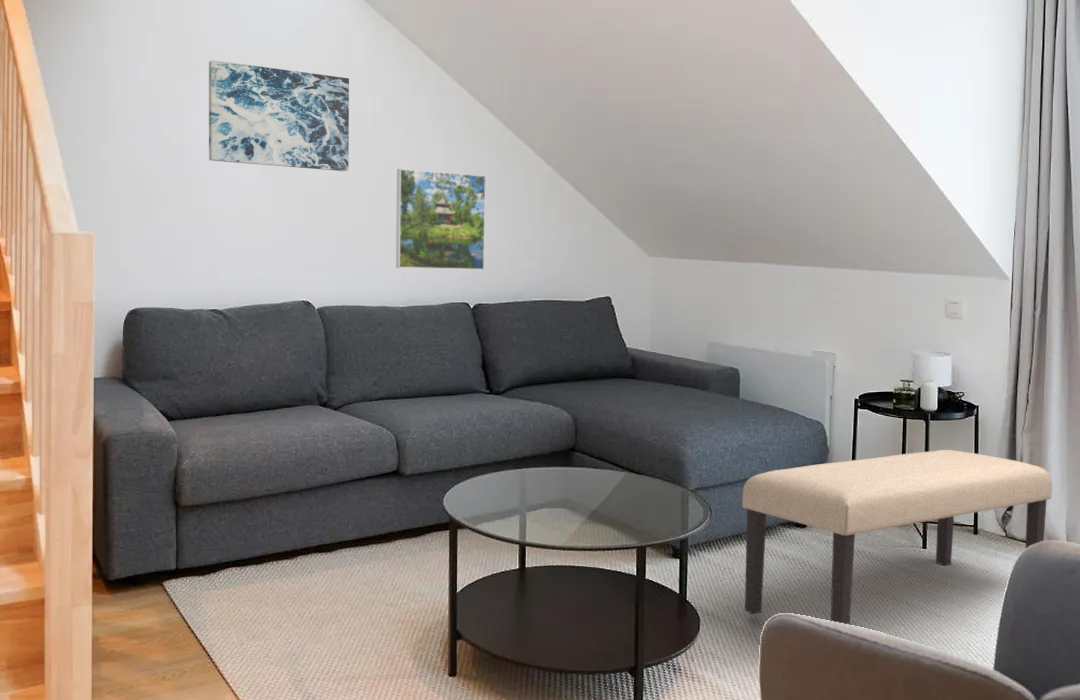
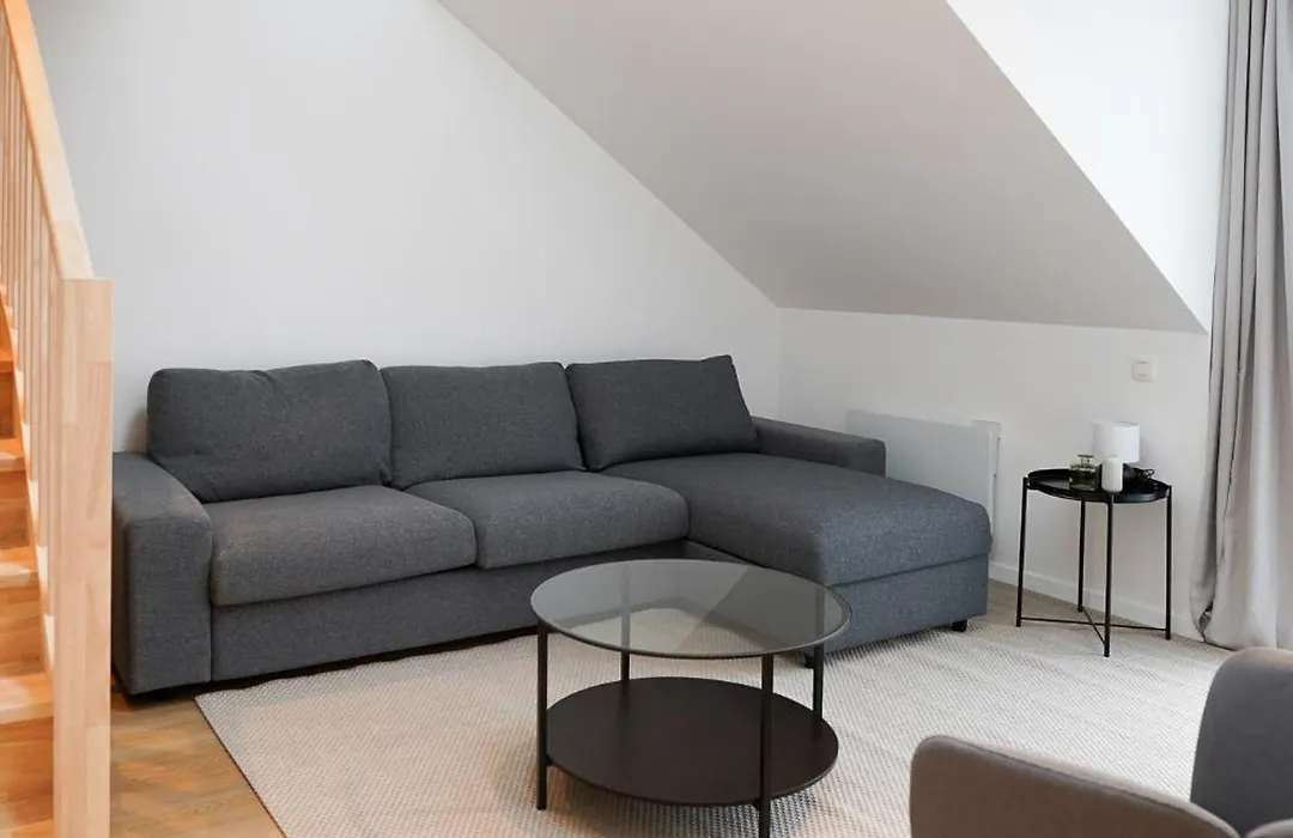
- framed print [395,168,487,271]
- bench [741,449,1053,626]
- wall art [208,59,350,172]
